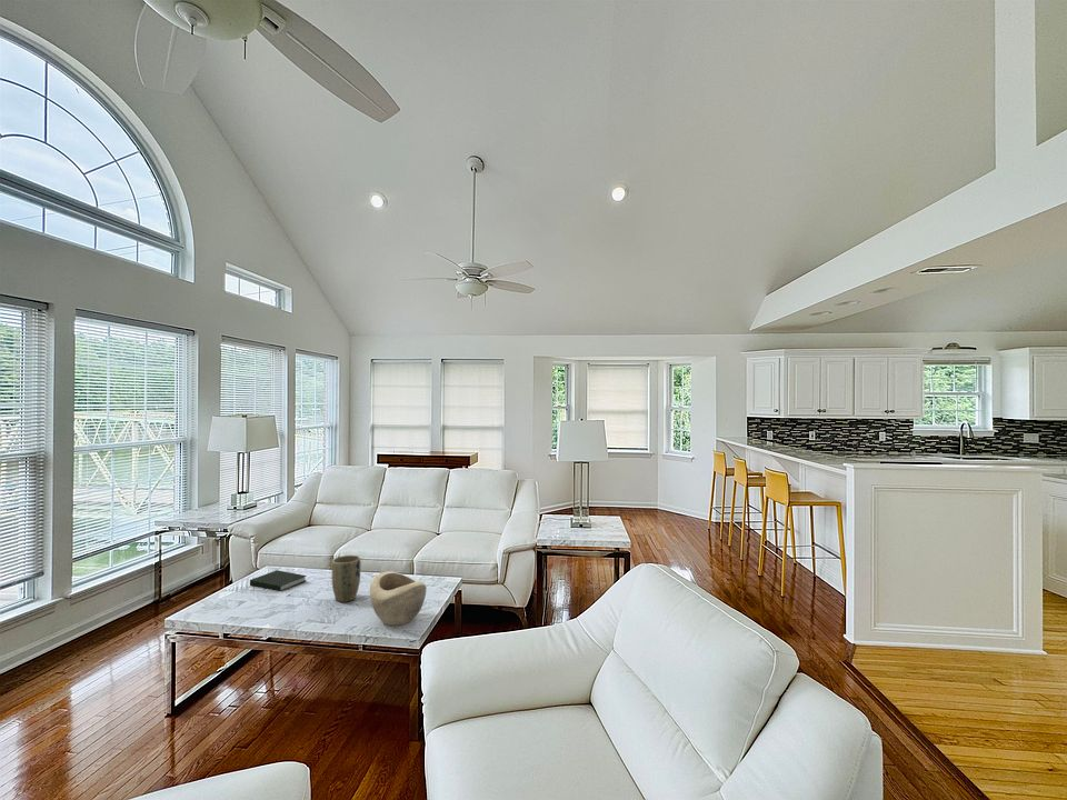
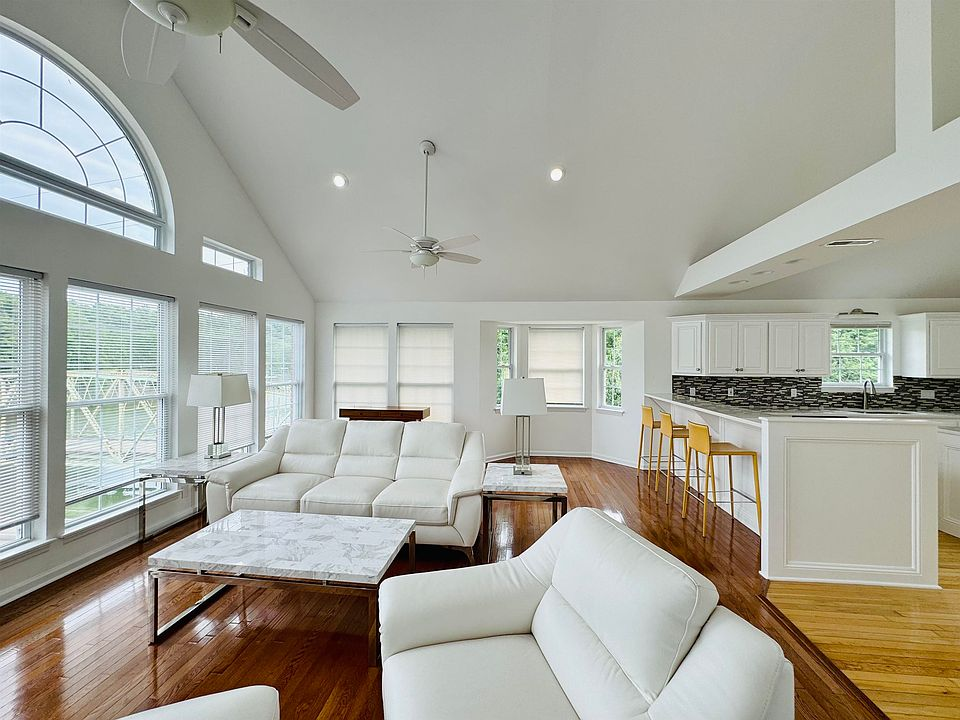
- book [249,569,308,592]
- plant pot [331,554,361,603]
- decorative bowl [369,570,428,627]
